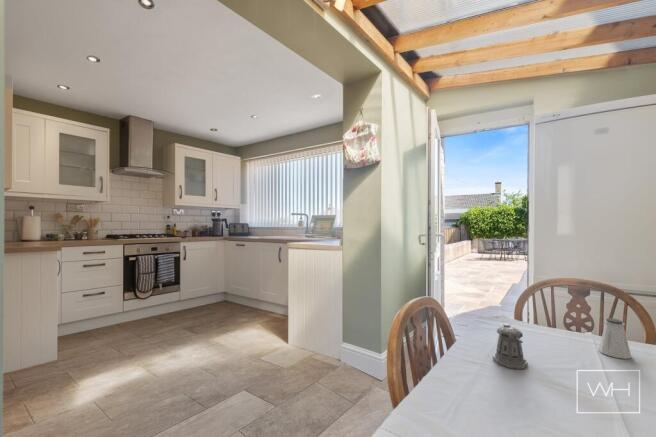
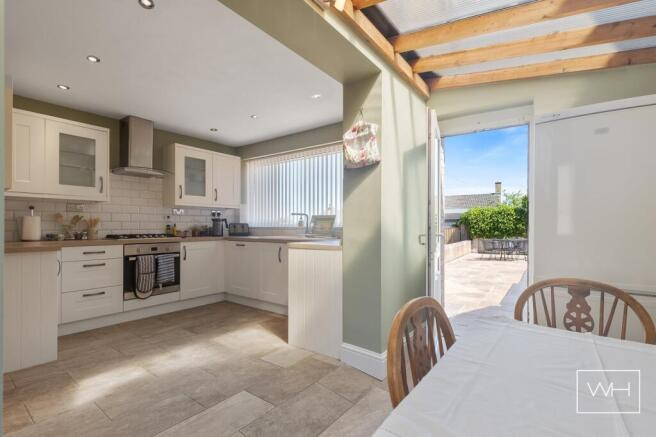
- saltshaker [598,317,632,360]
- pepper shaker [492,323,529,370]
